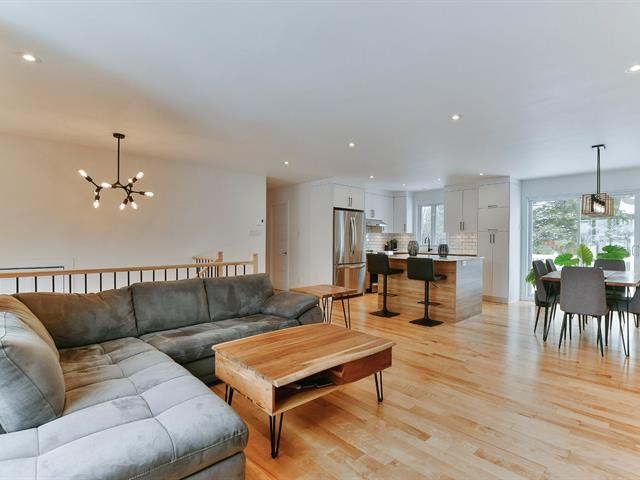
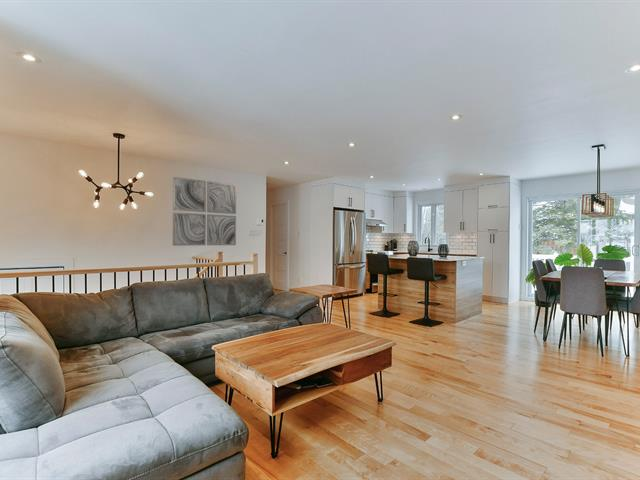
+ wall art [172,176,237,247]
